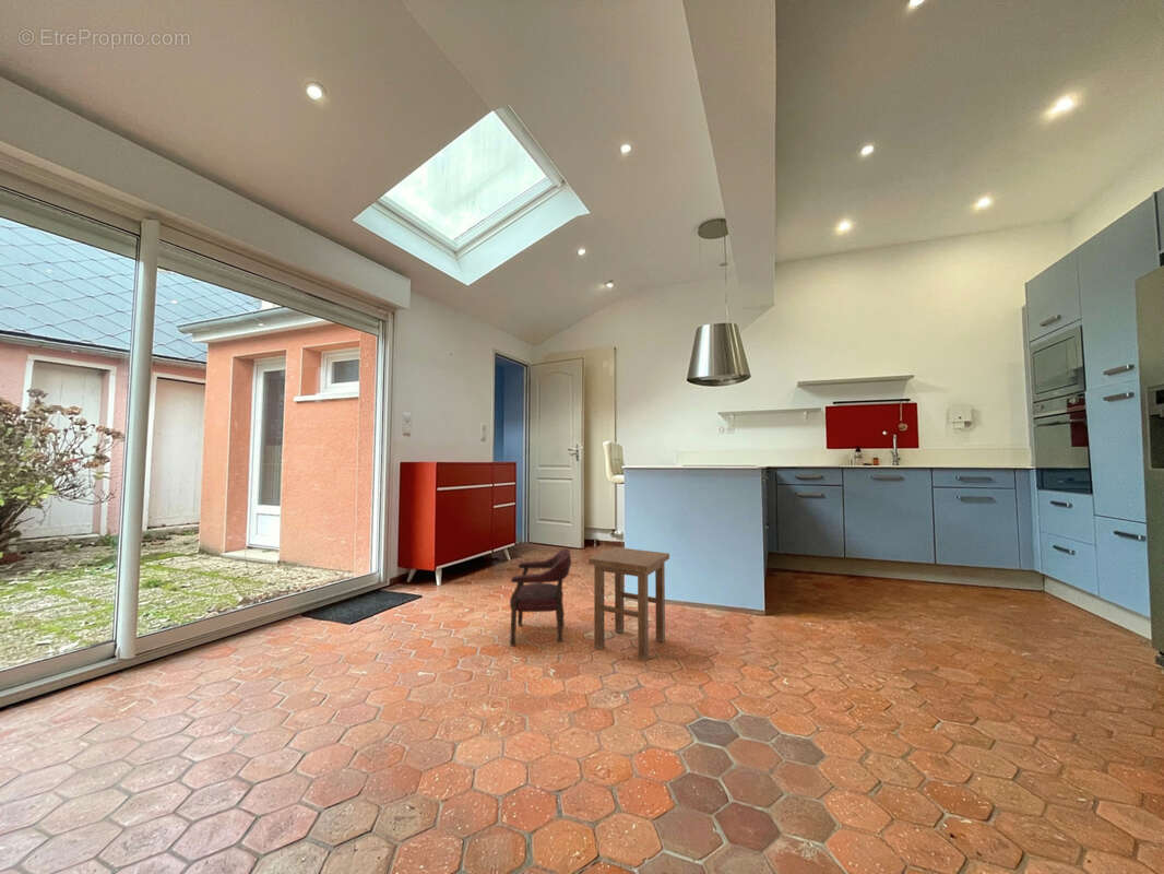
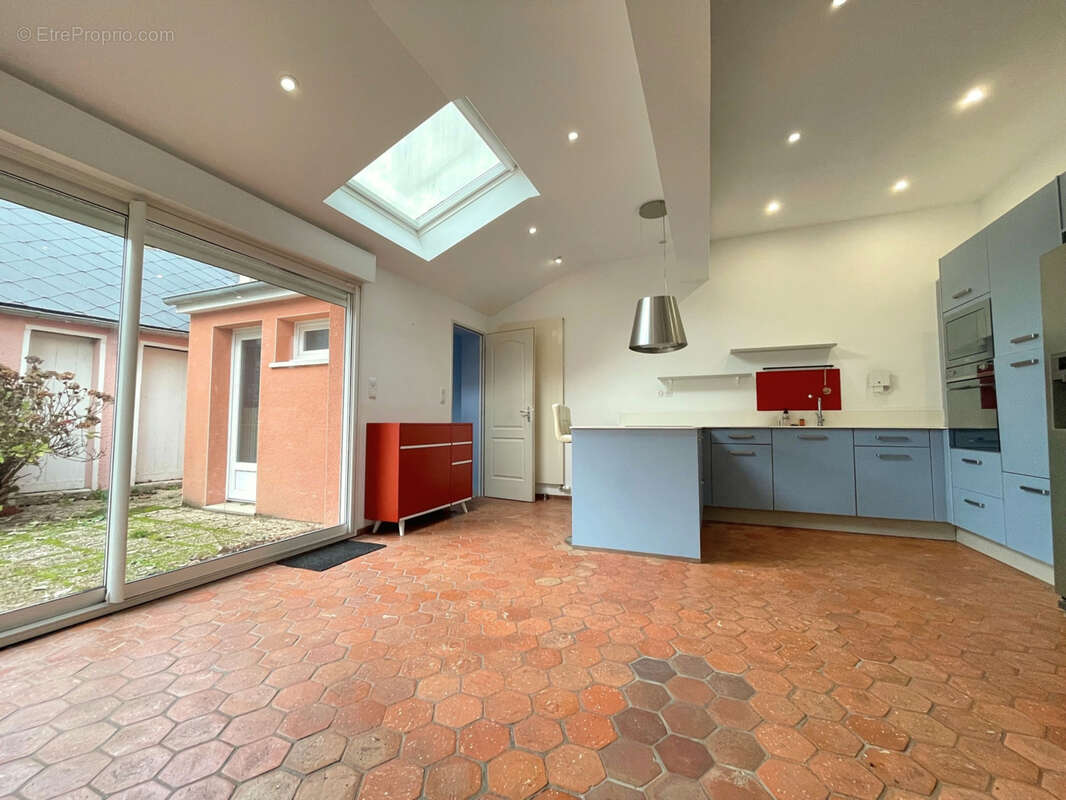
- stool [587,546,670,661]
- stool [509,547,572,647]
